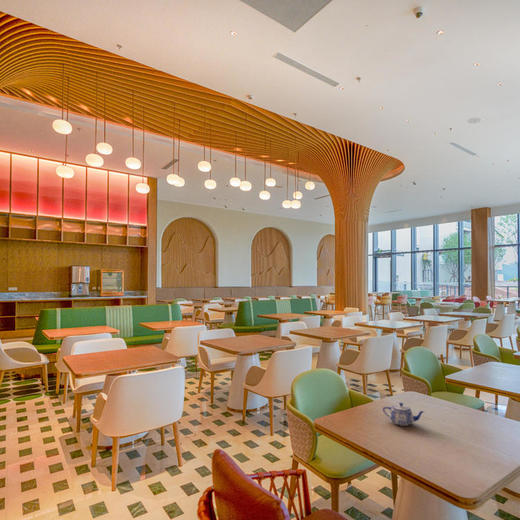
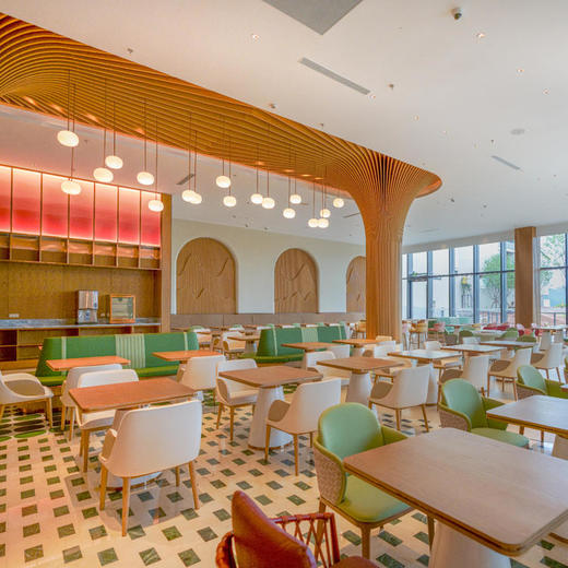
- teapot [382,402,426,427]
